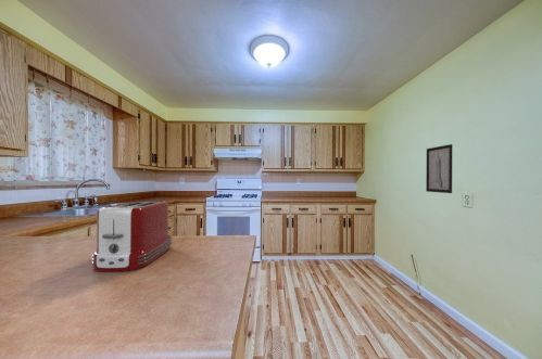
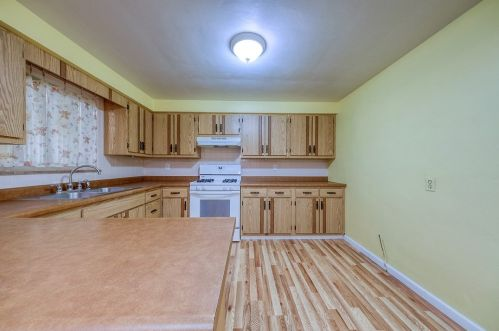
- wall art [425,143,453,194]
- toaster [90,200,173,273]
